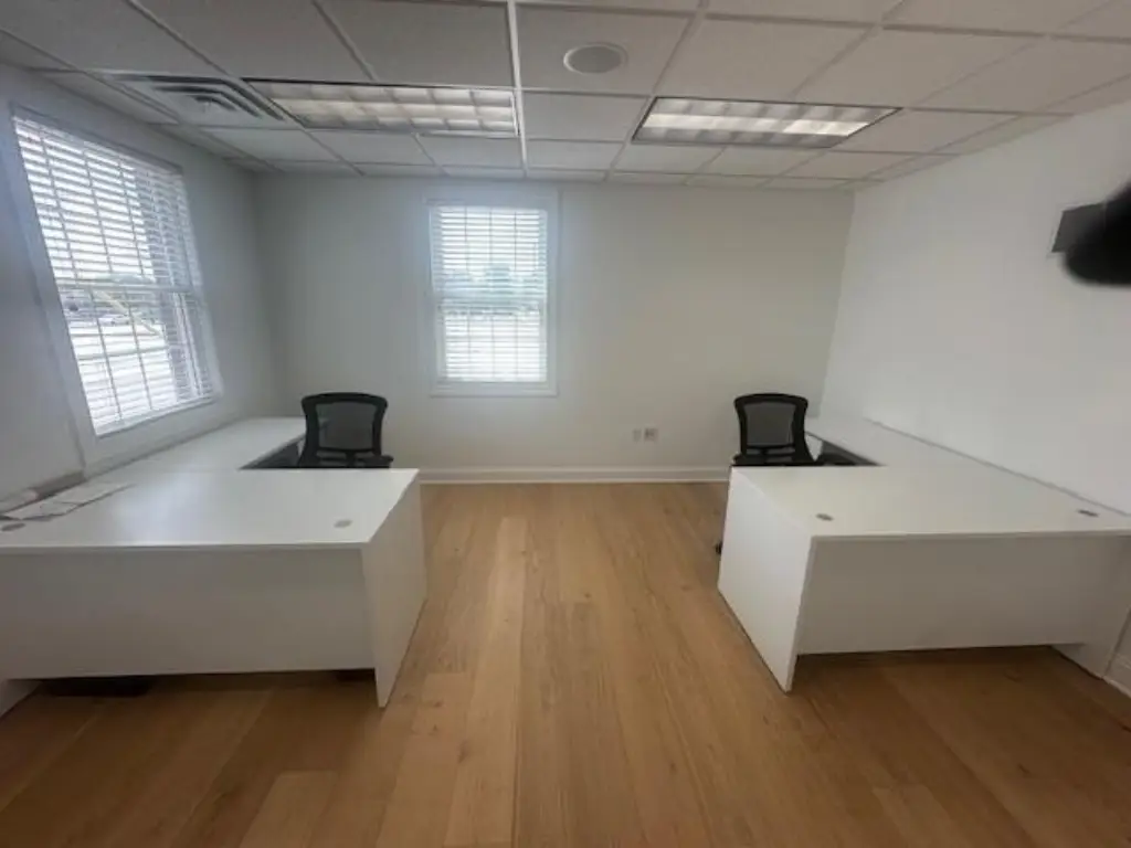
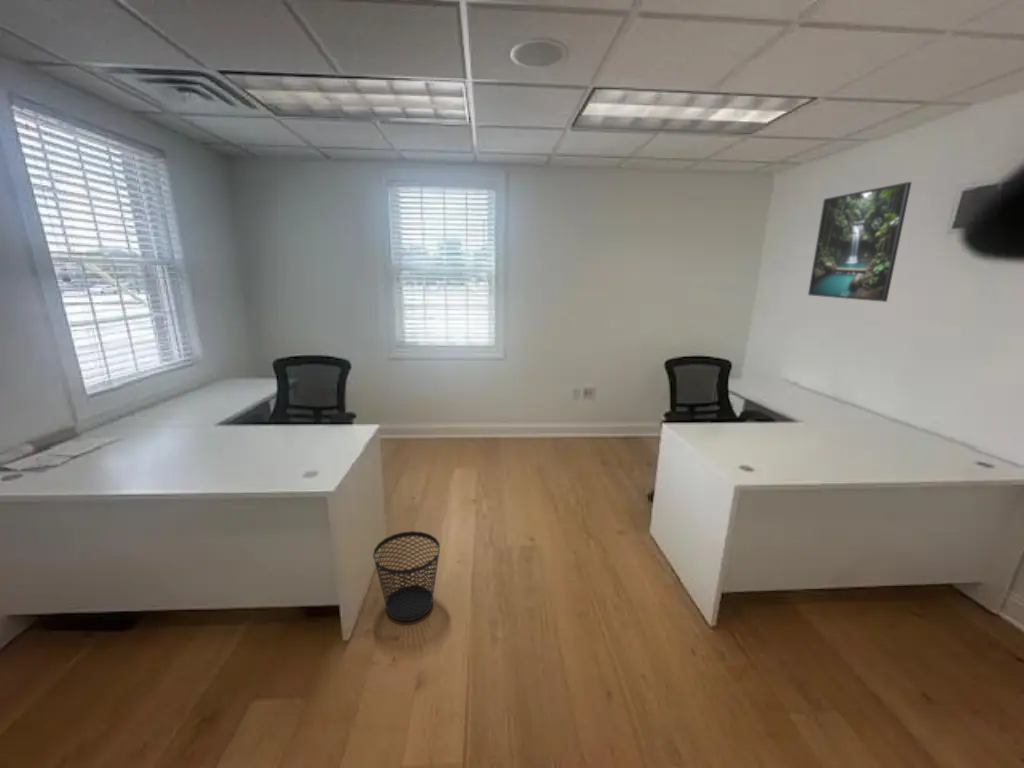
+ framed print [807,181,913,303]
+ wastebasket [372,530,441,622]
